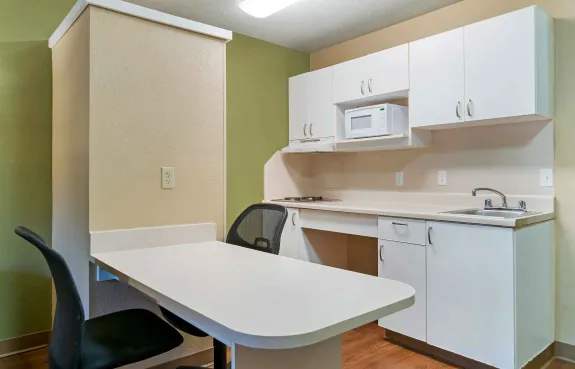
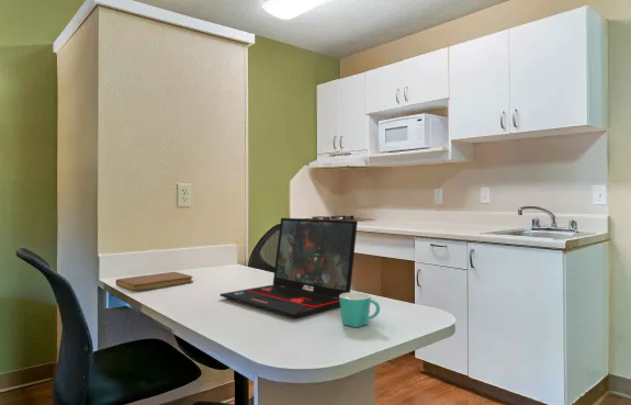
+ mug [339,291,381,328]
+ laptop [218,217,359,318]
+ notebook [115,271,194,292]
